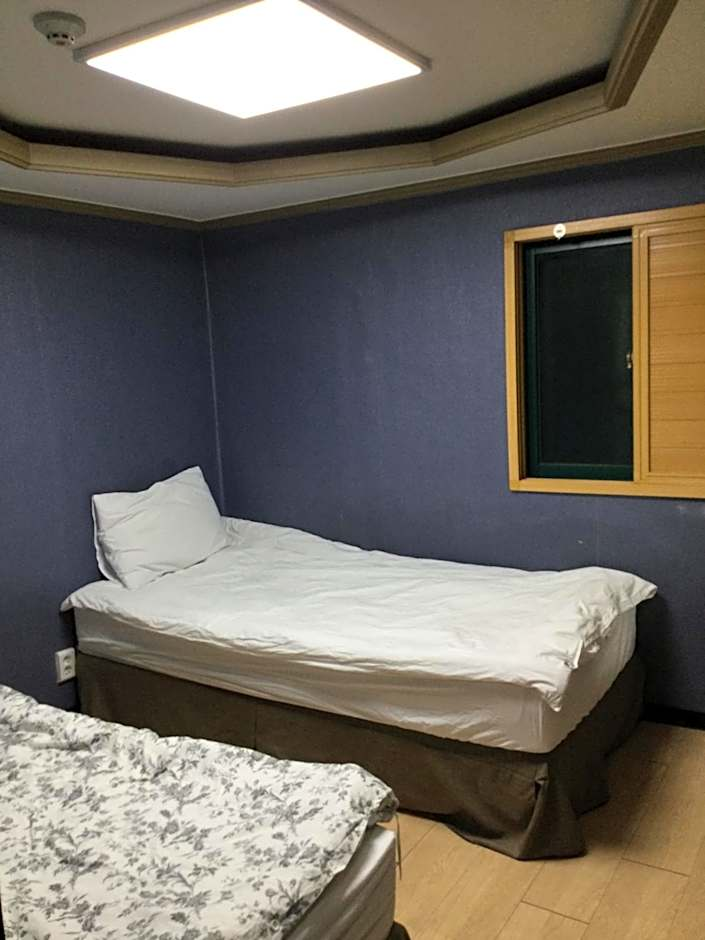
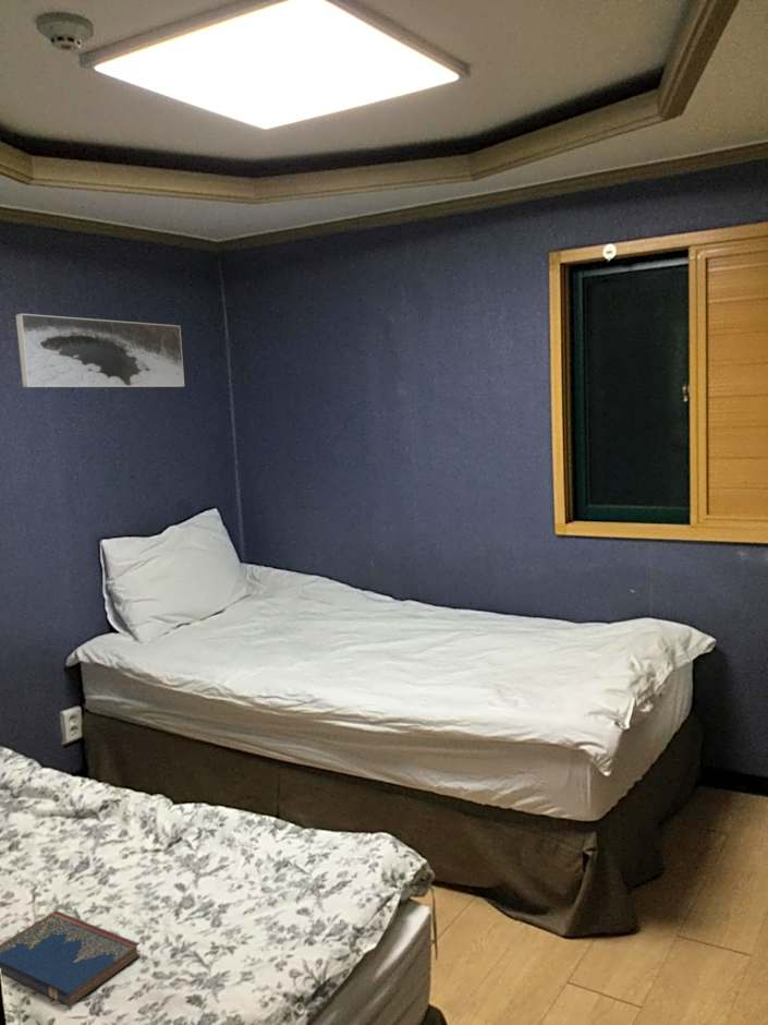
+ hardcover book [0,909,142,1008]
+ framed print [14,313,185,388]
